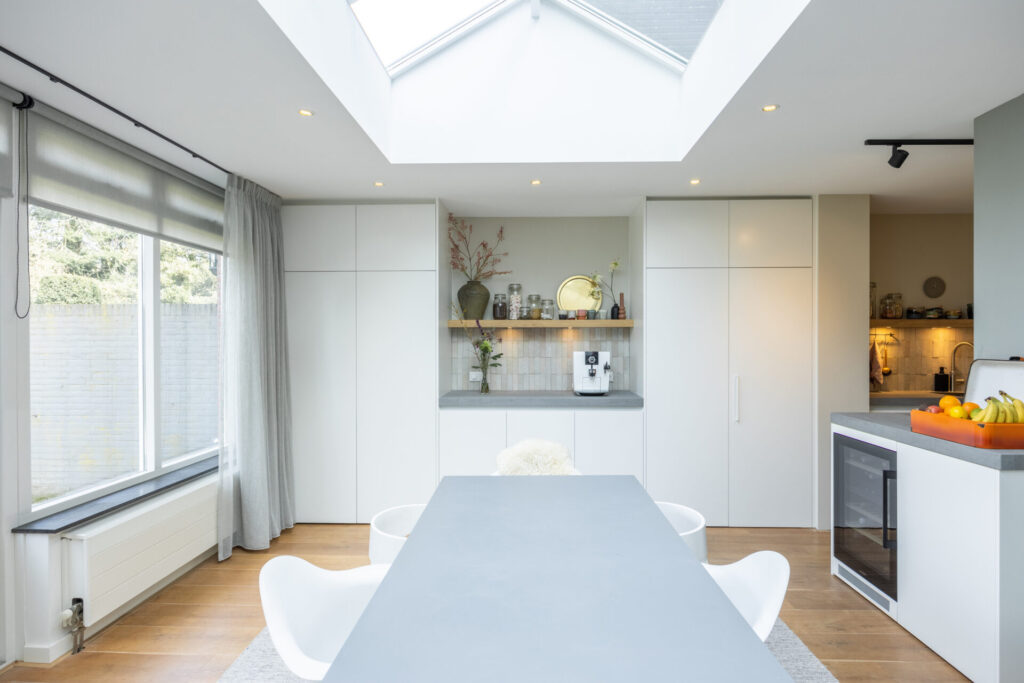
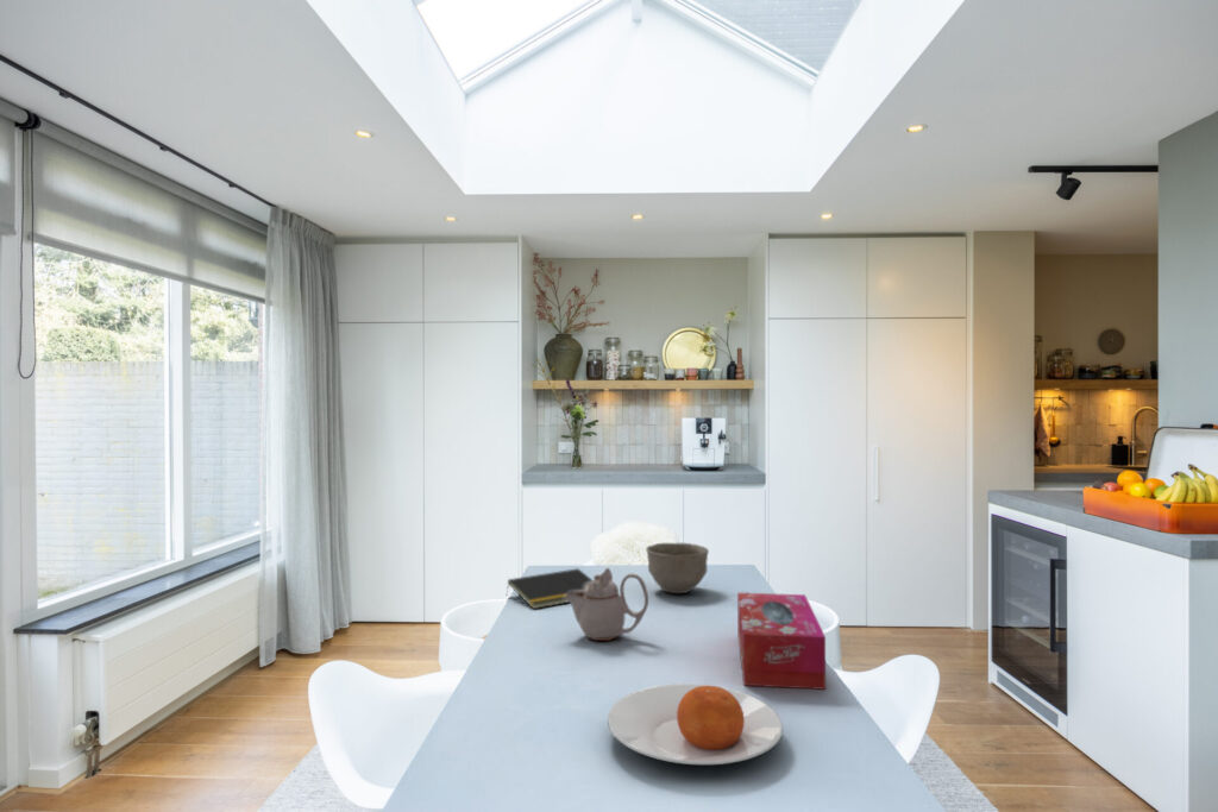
+ plate [607,682,784,766]
+ tissue box [736,592,827,691]
+ notepad [506,567,594,610]
+ teapot [564,567,649,642]
+ bowl [645,542,710,594]
